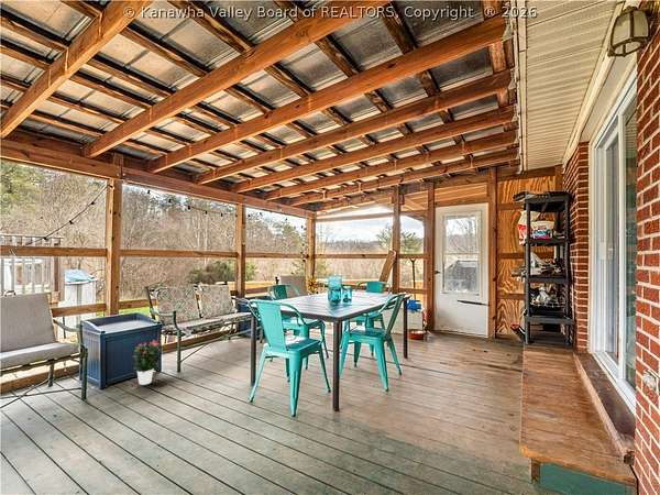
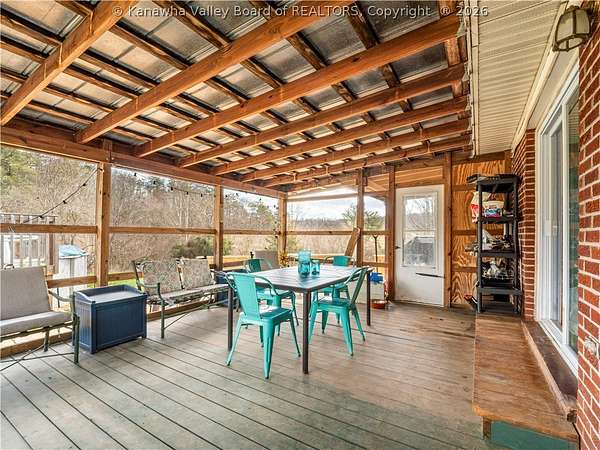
- potted flower [132,339,163,386]
